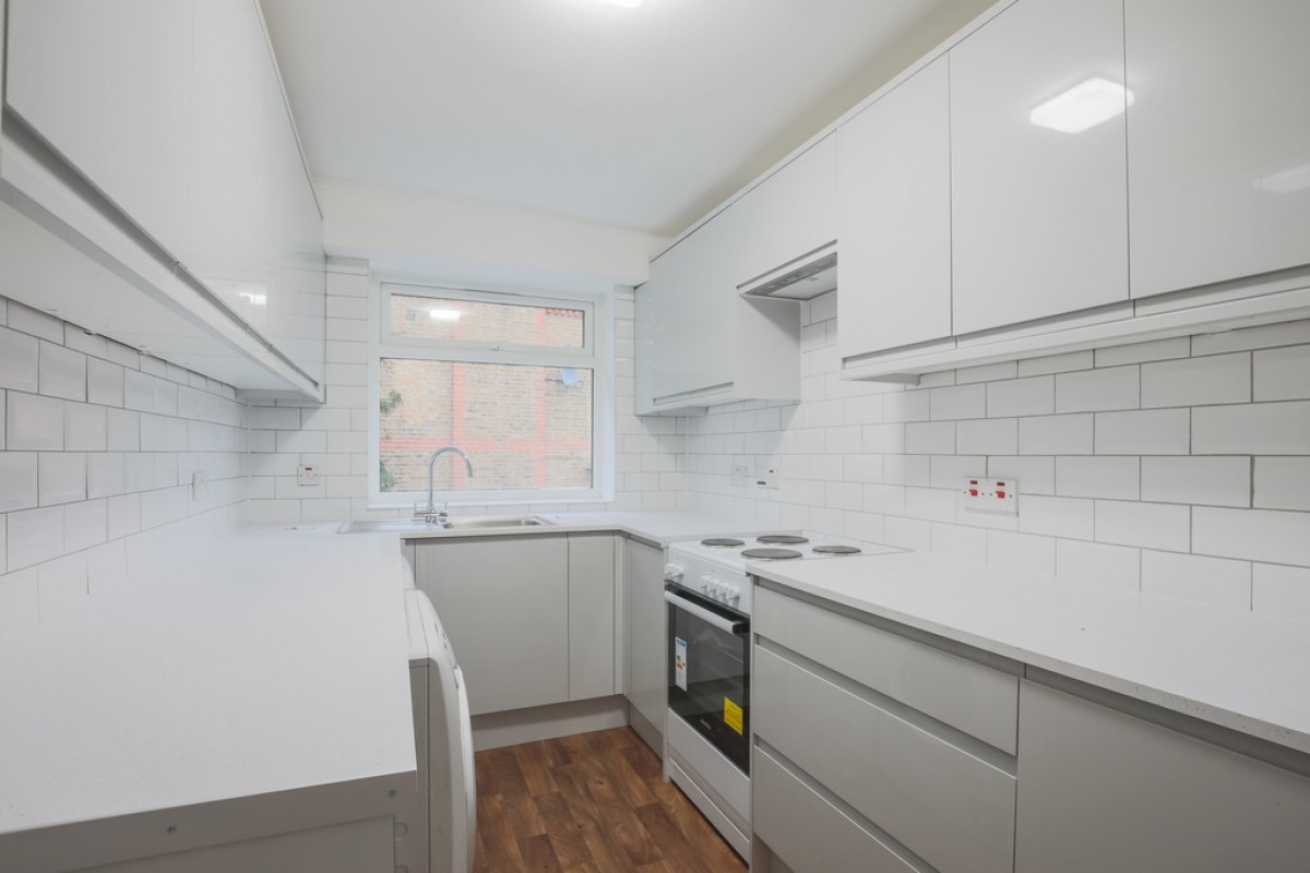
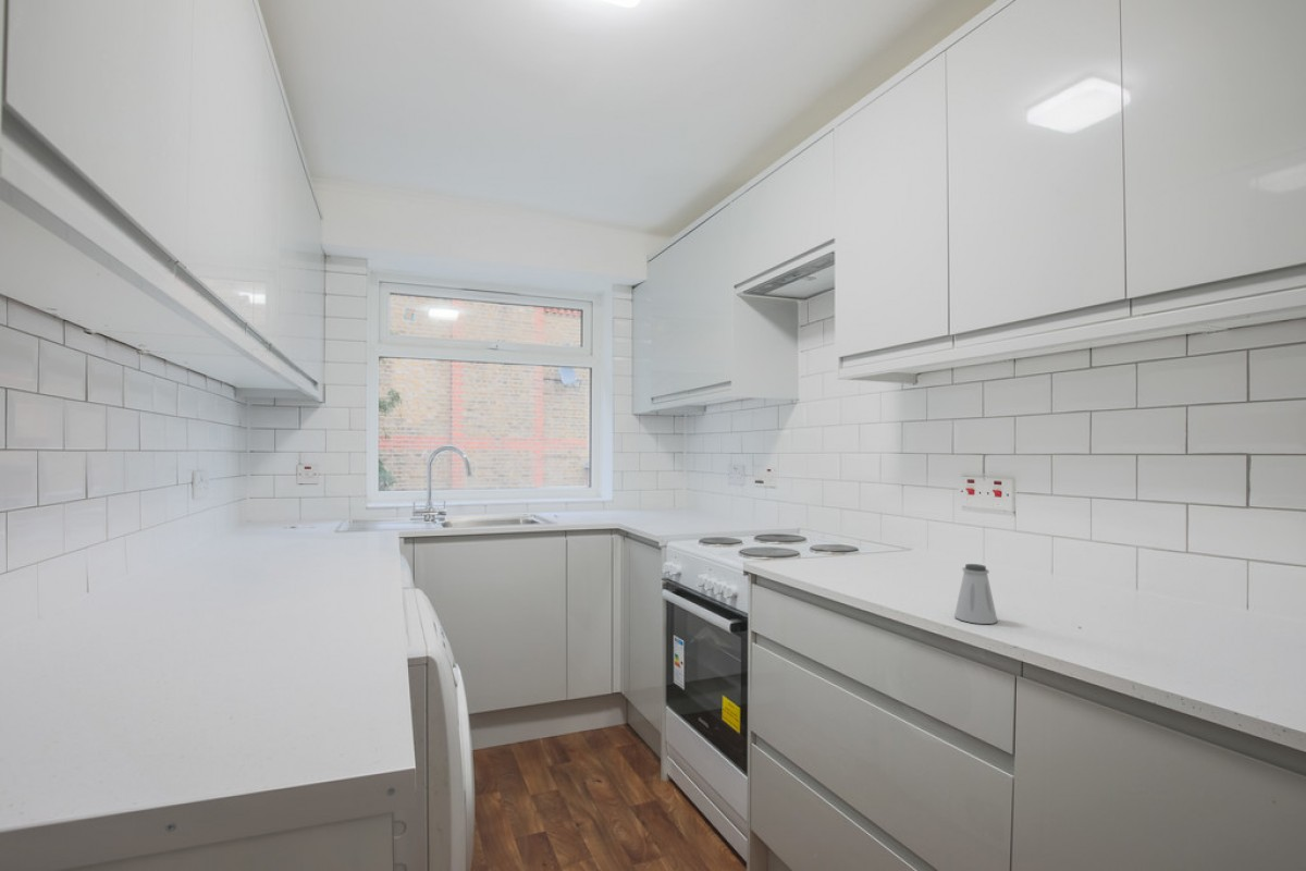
+ saltshaker [953,563,999,625]
